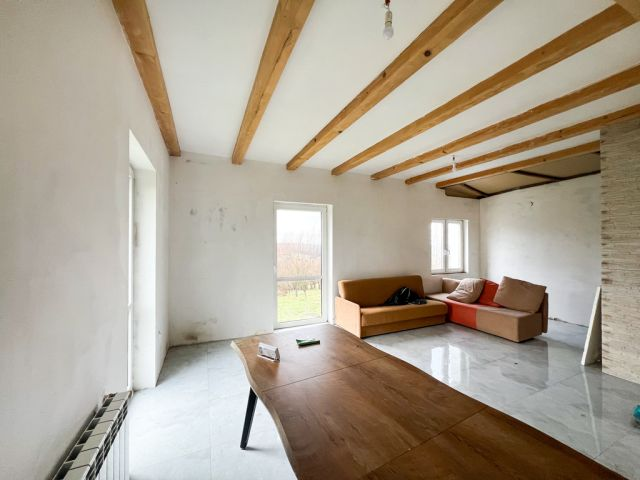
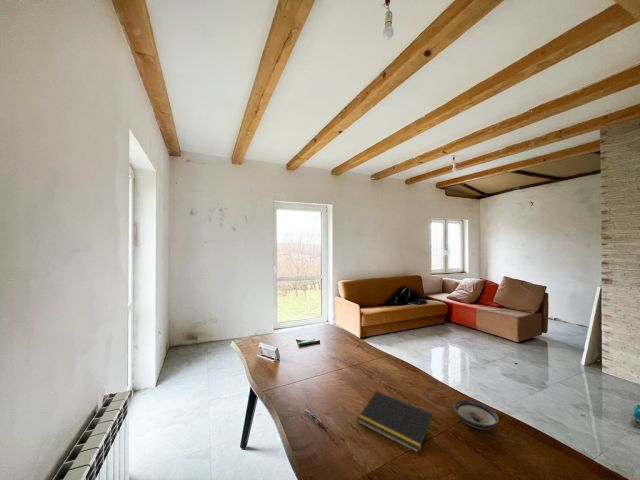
+ saucer [453,399,500,430]
+ notepad [356,390,434,453]
+ pen [303,409,329,429]
